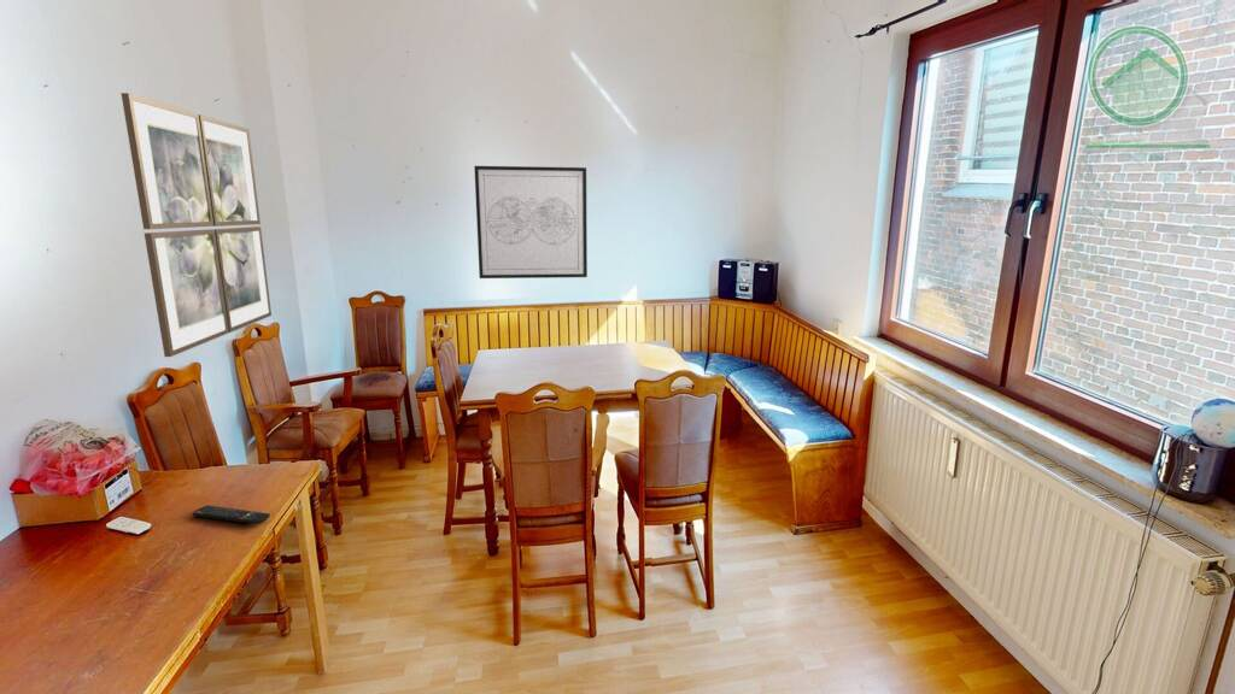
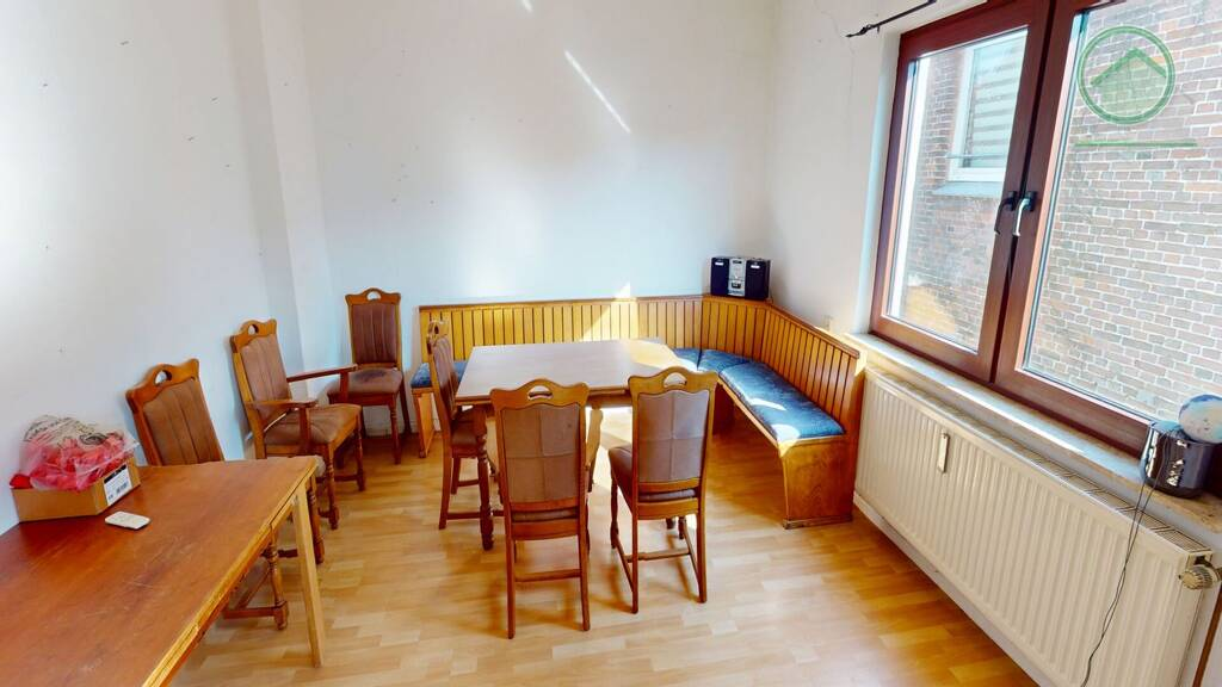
- wall art [119,92,273,358]
- remote control [192,504,271,525]
- wall art [473,165,589,280]
